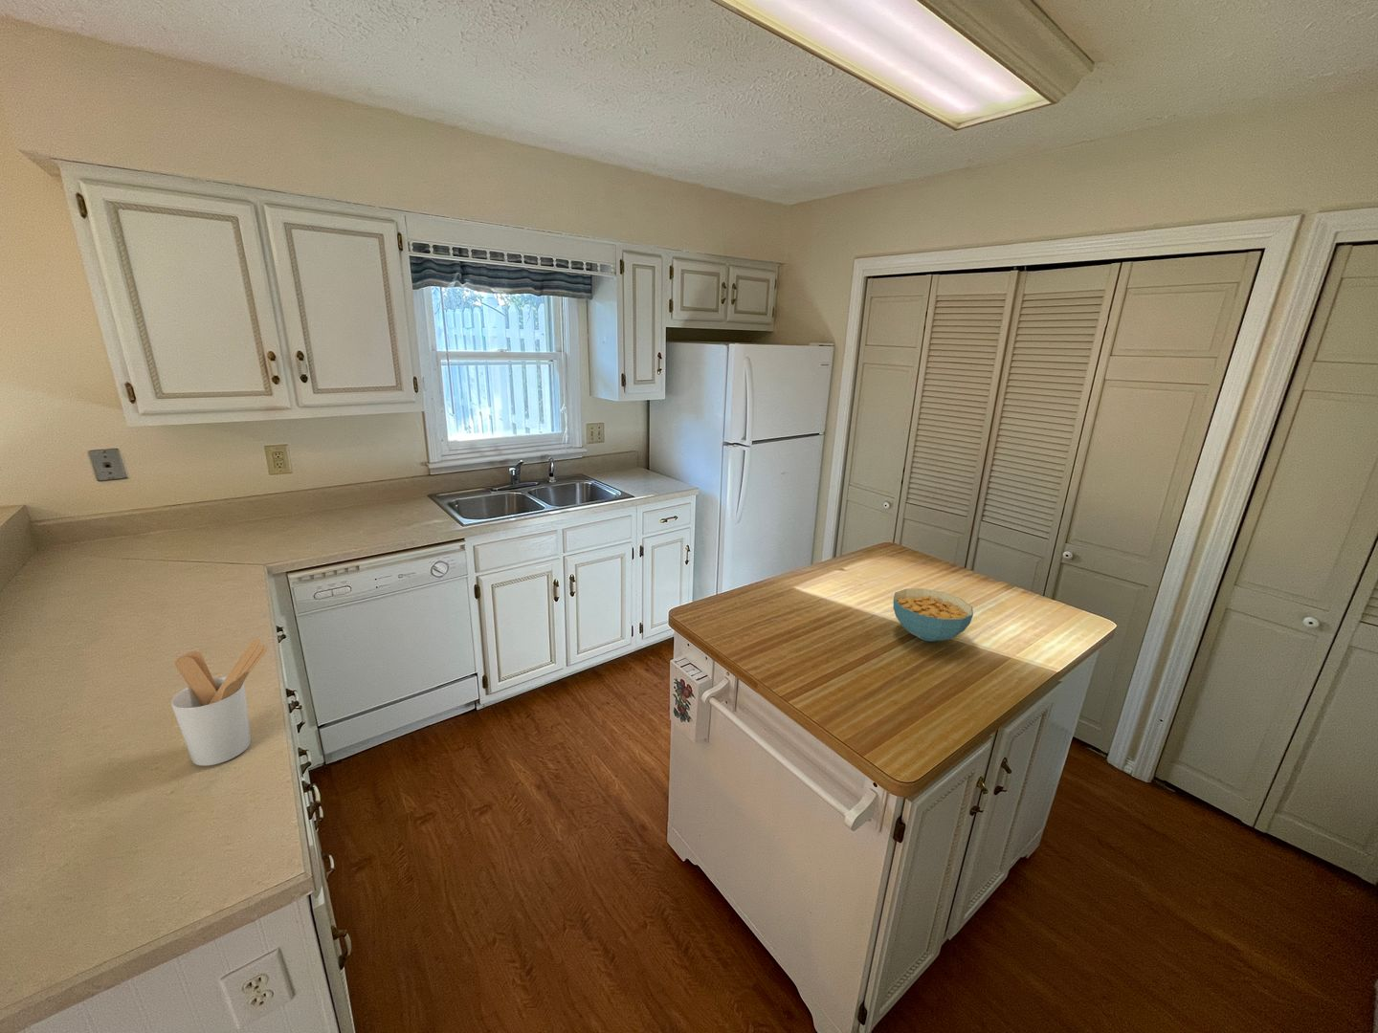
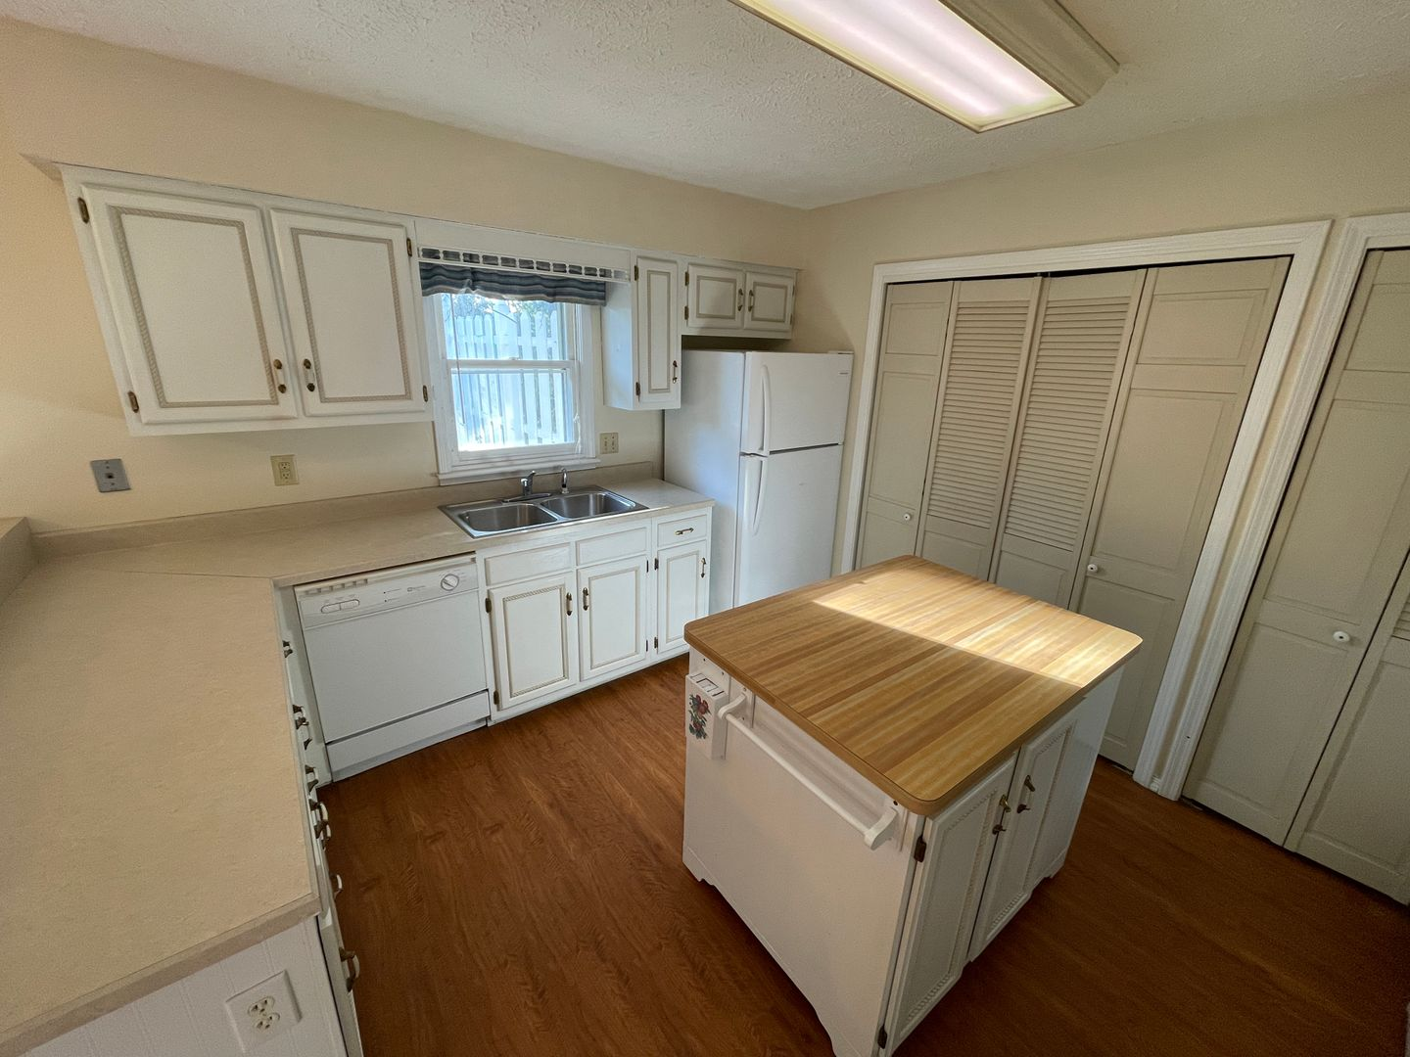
- cereal bowl [893,588,974,641]
- utensil holder [170,638,268,767]
